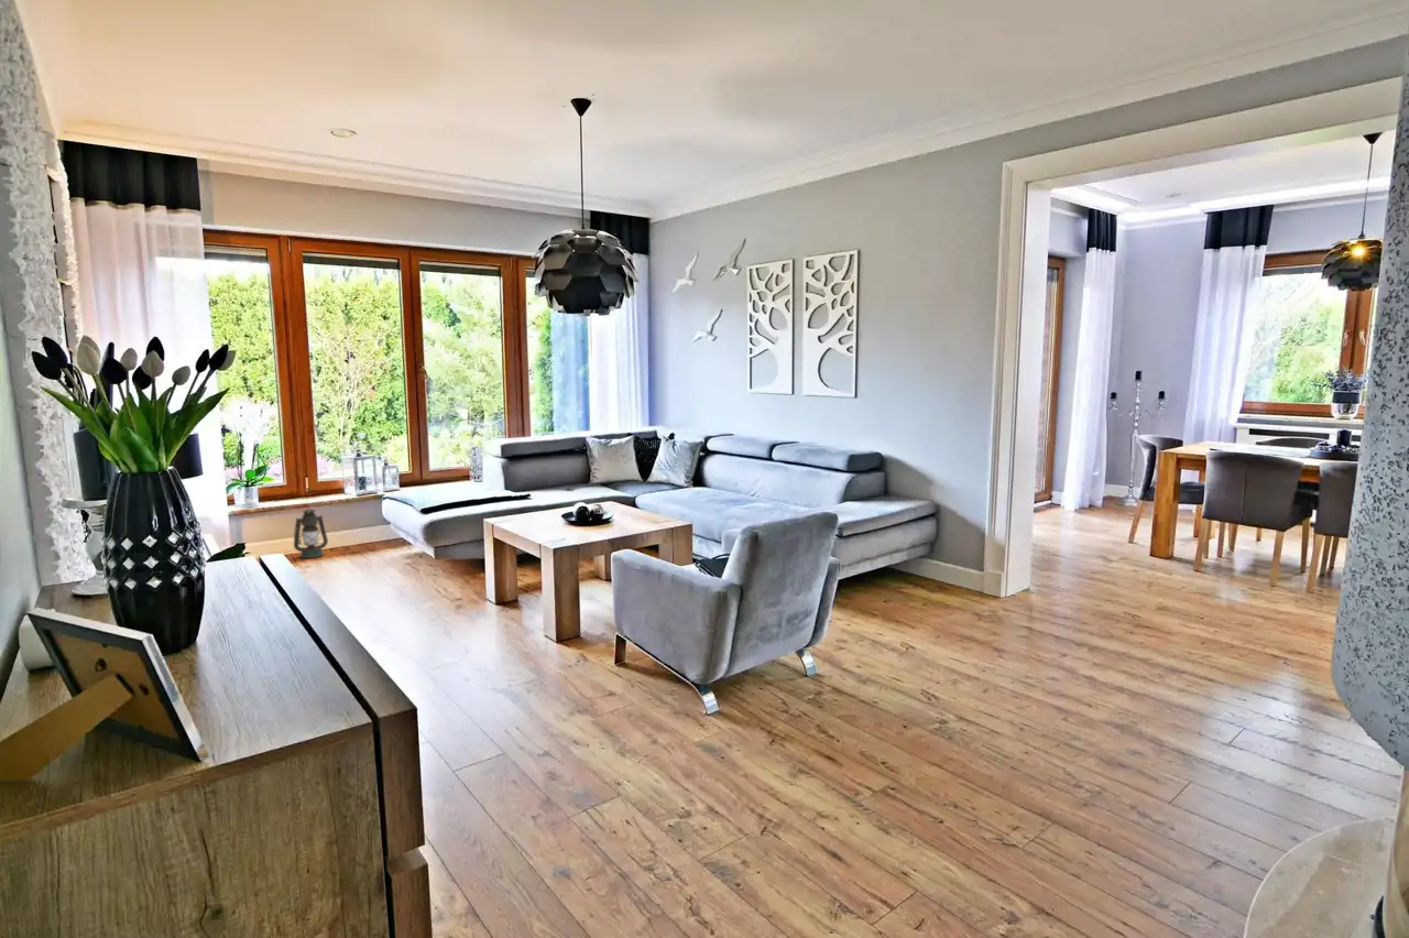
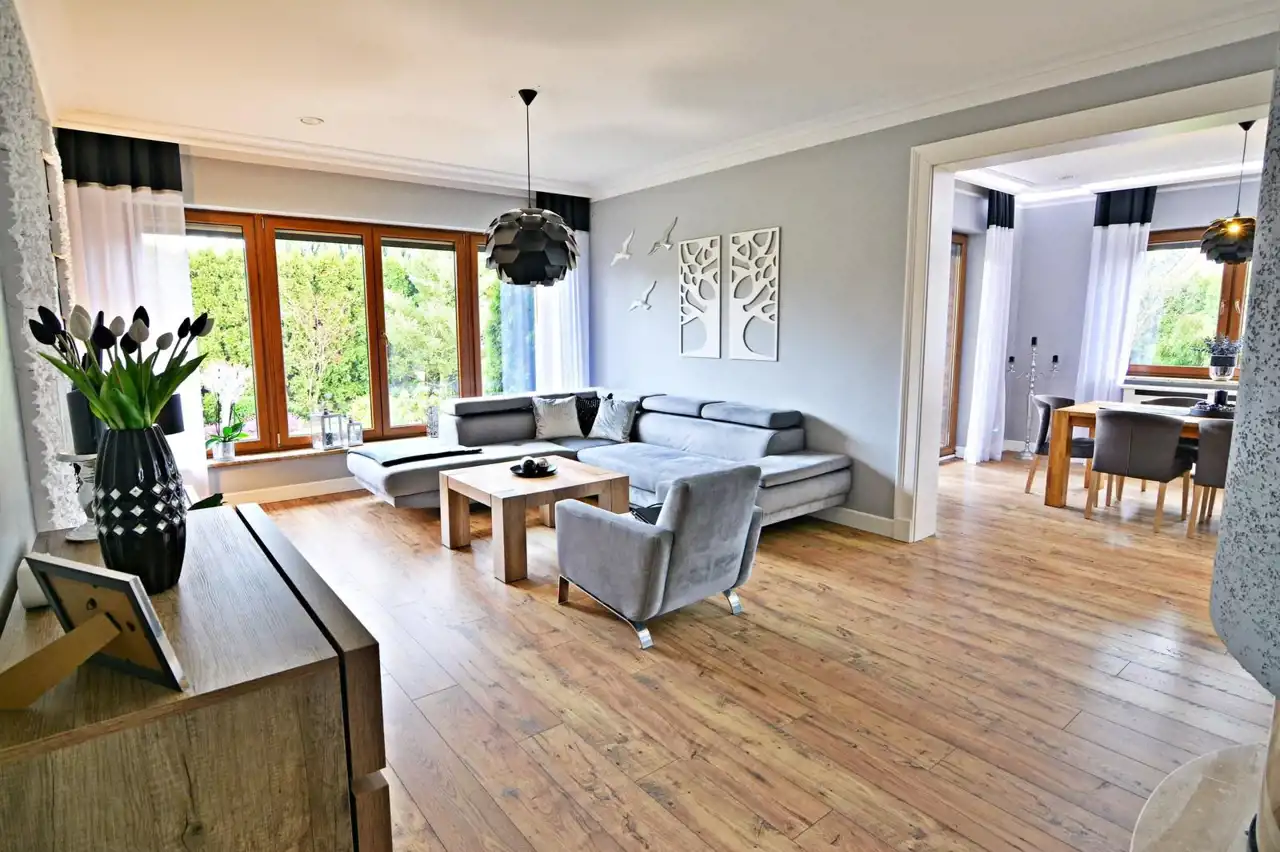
- lantern [293,509,329,559]
